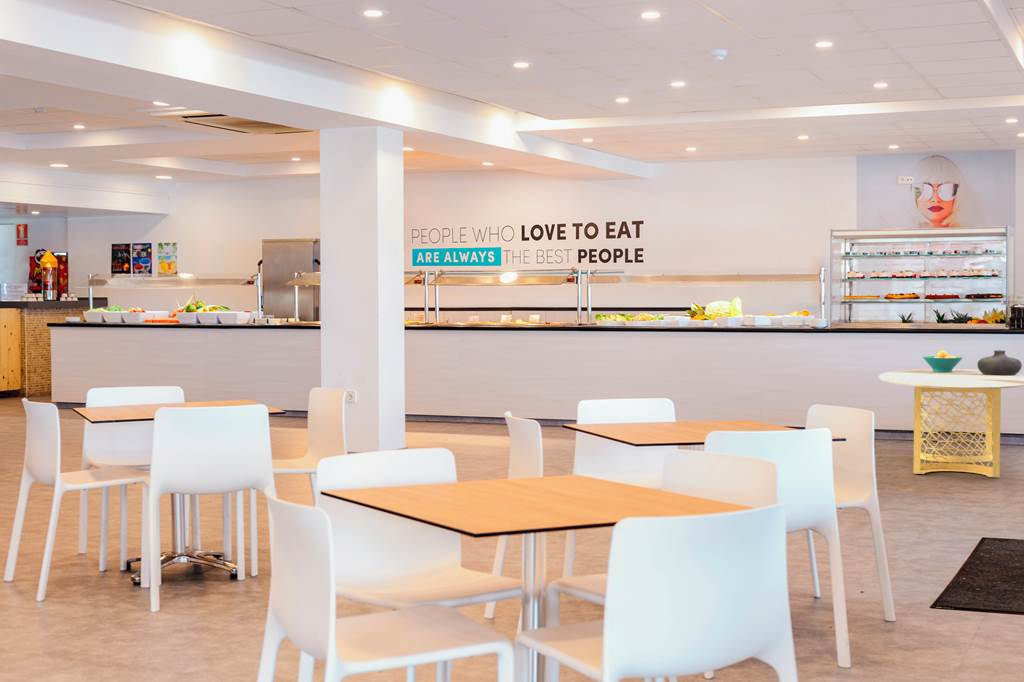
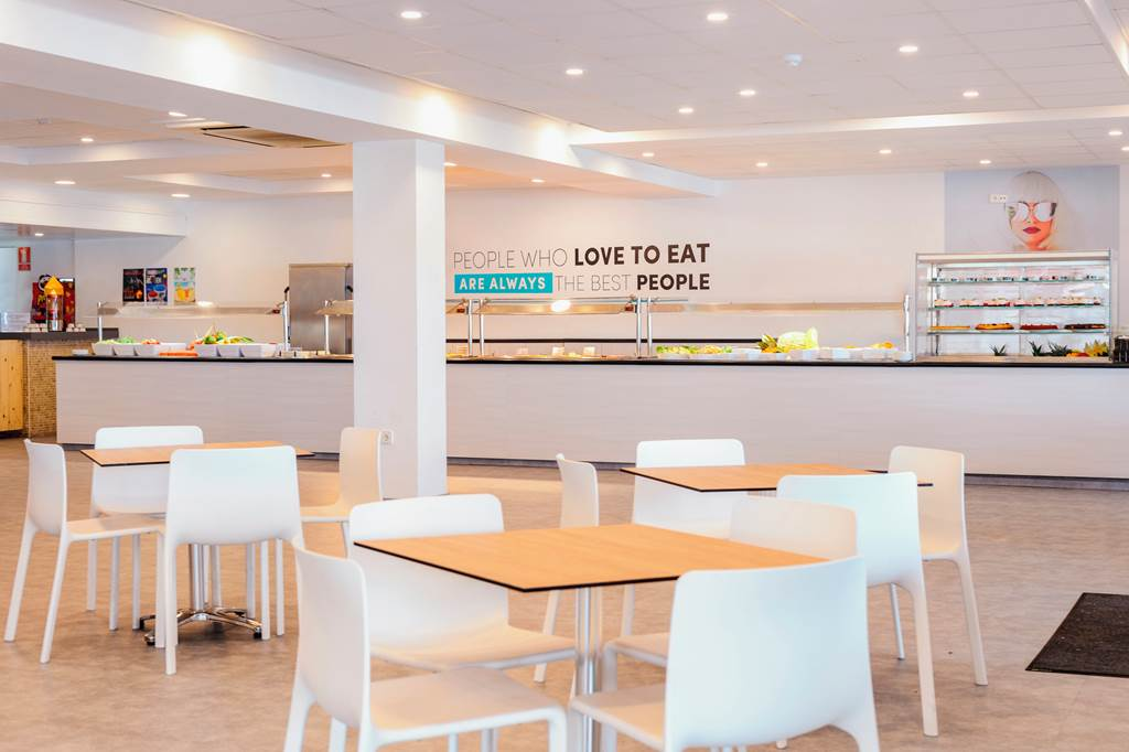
- dining table [878,368,1024,478]
- fruit bowl [922,349,963,372]
- vase [976,349,1023,376]
